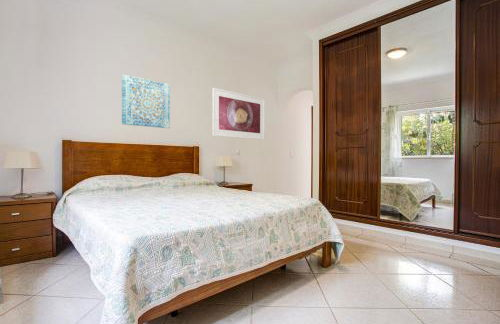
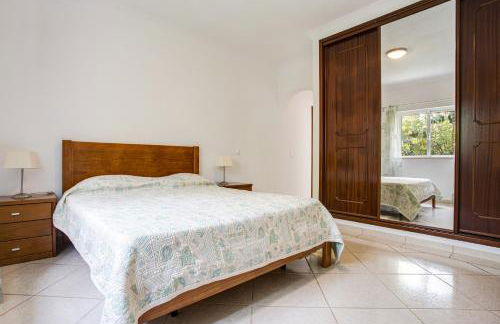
- wall art [121,74,171,129]
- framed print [211,87,266,141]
